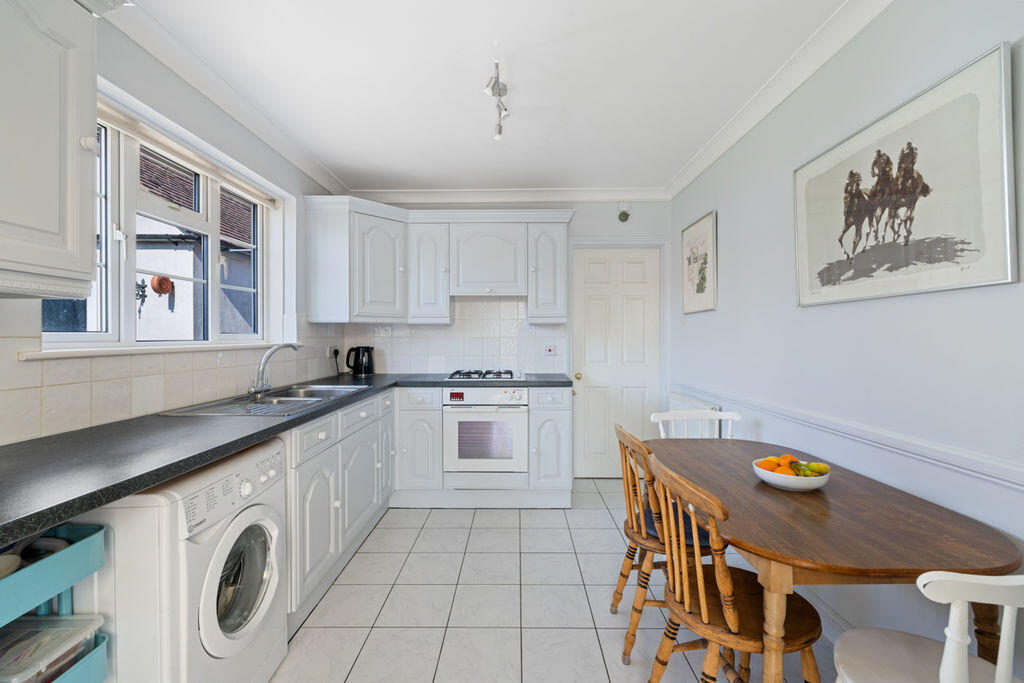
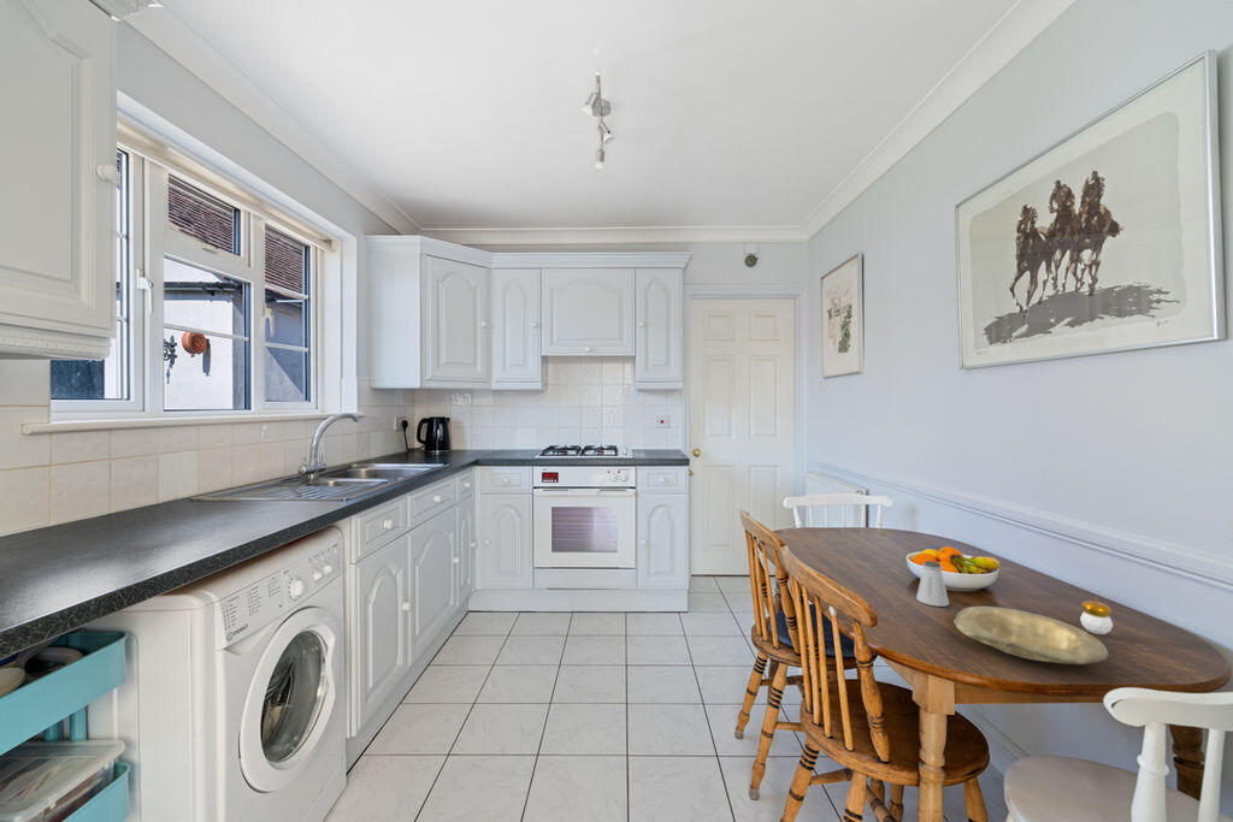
+ plate [952,605,1109,666]
+ saltshaker [915,560,950,608]
+ candle [1079,597,1114,635]
